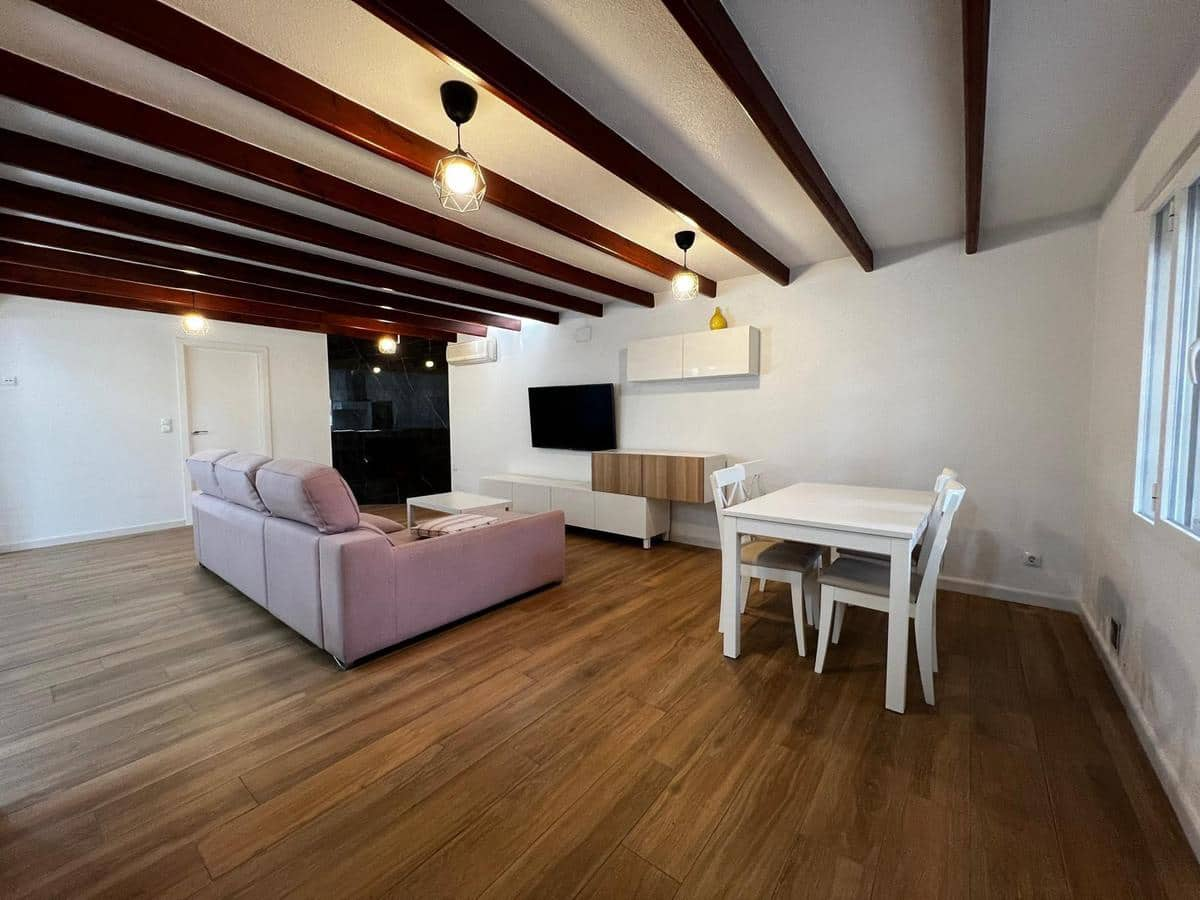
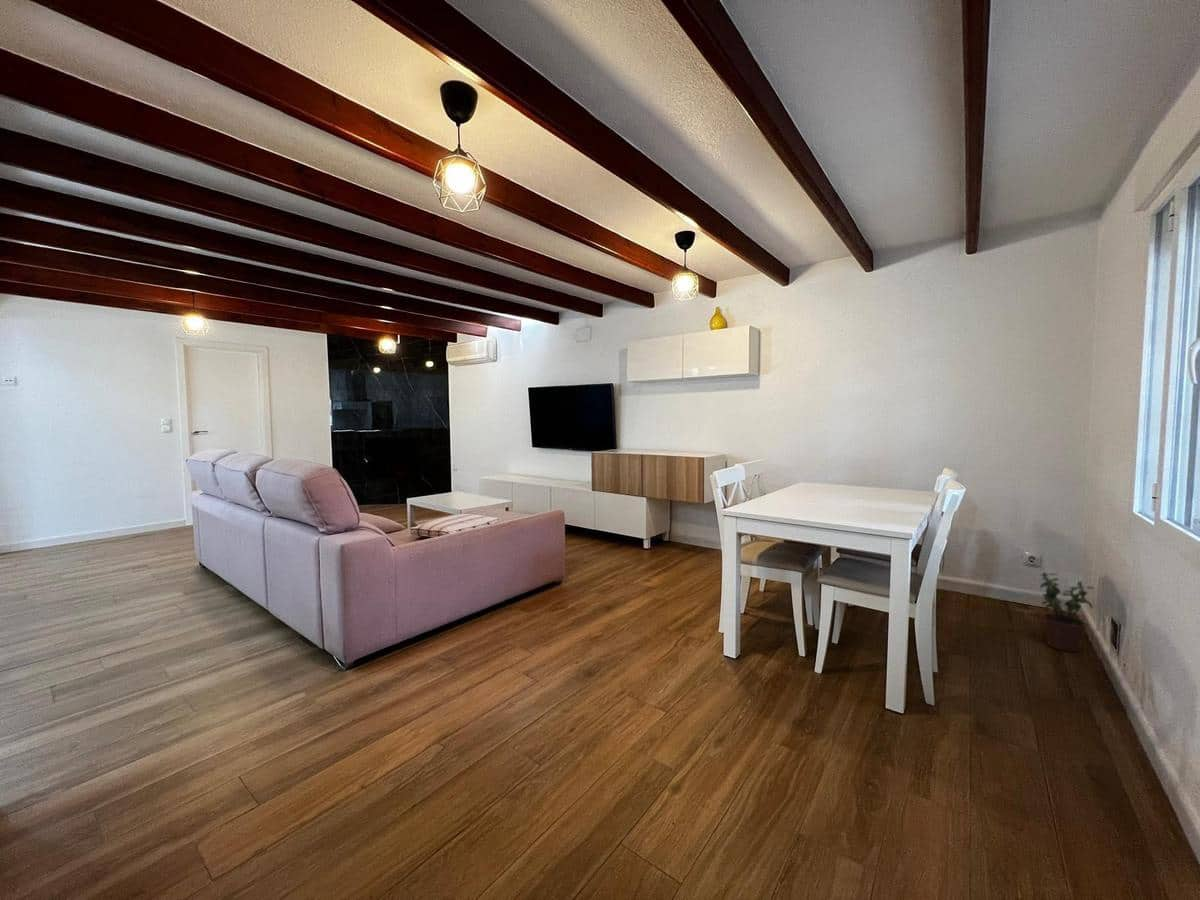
+ potted plant [1039,571,1095,653]
